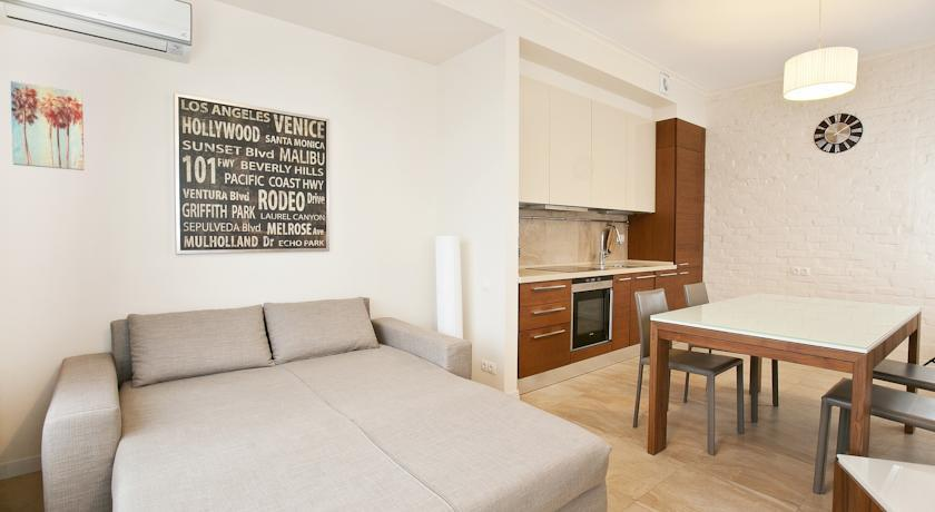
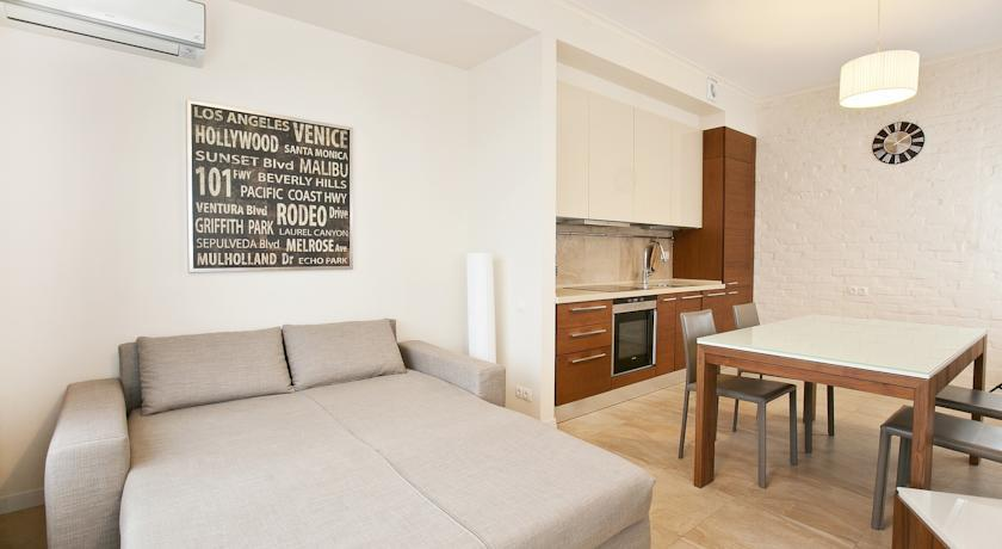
- wall art [10,80,85,171]
